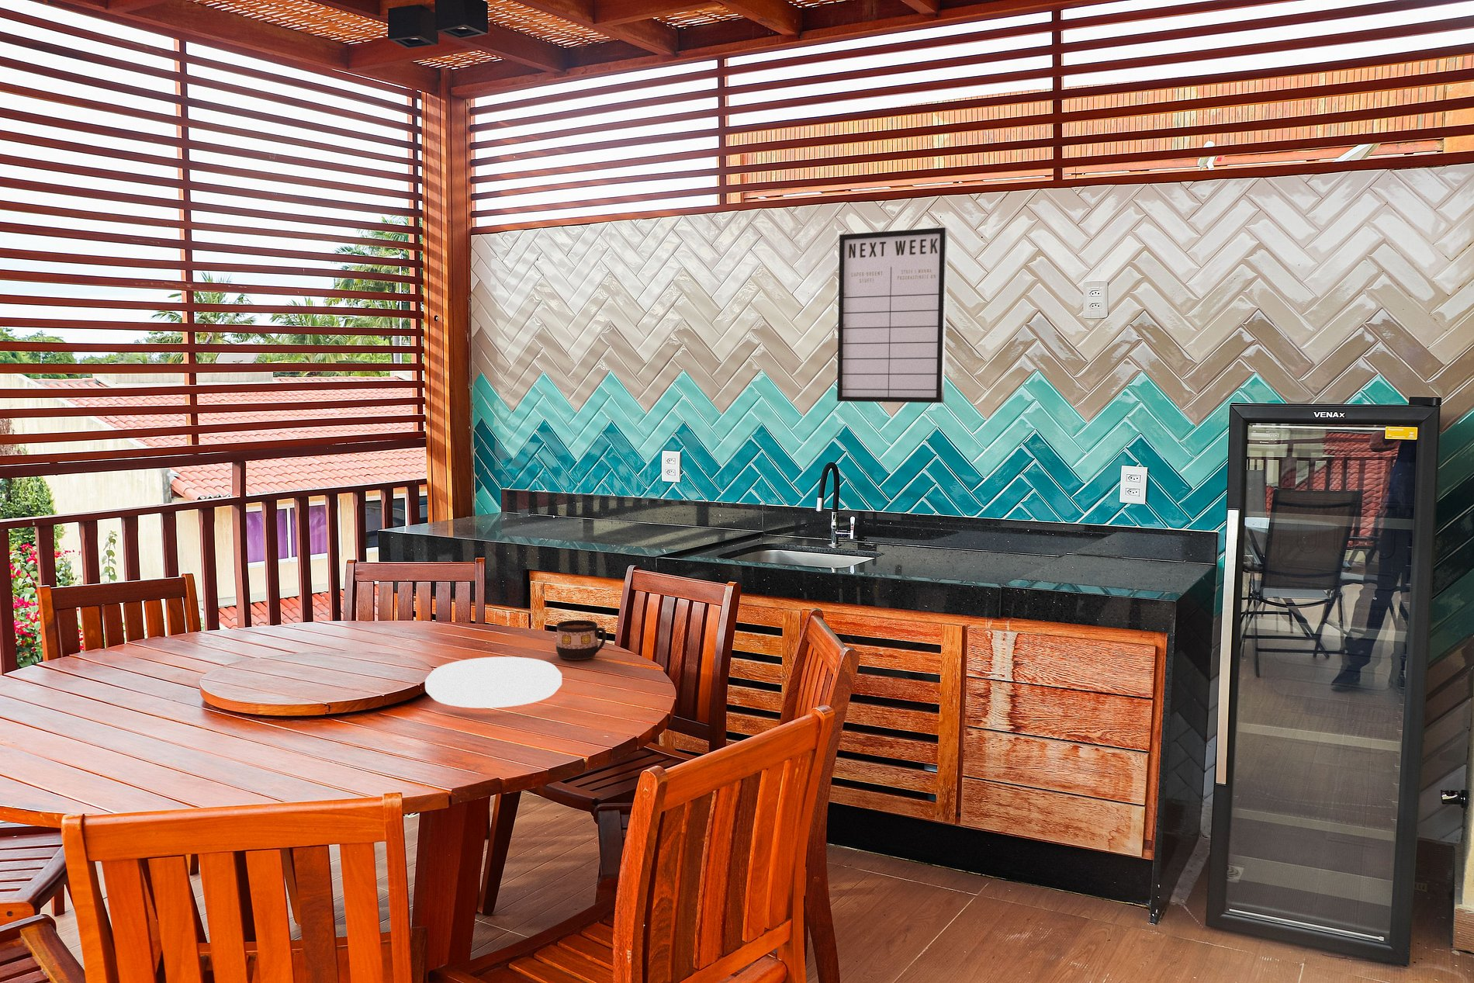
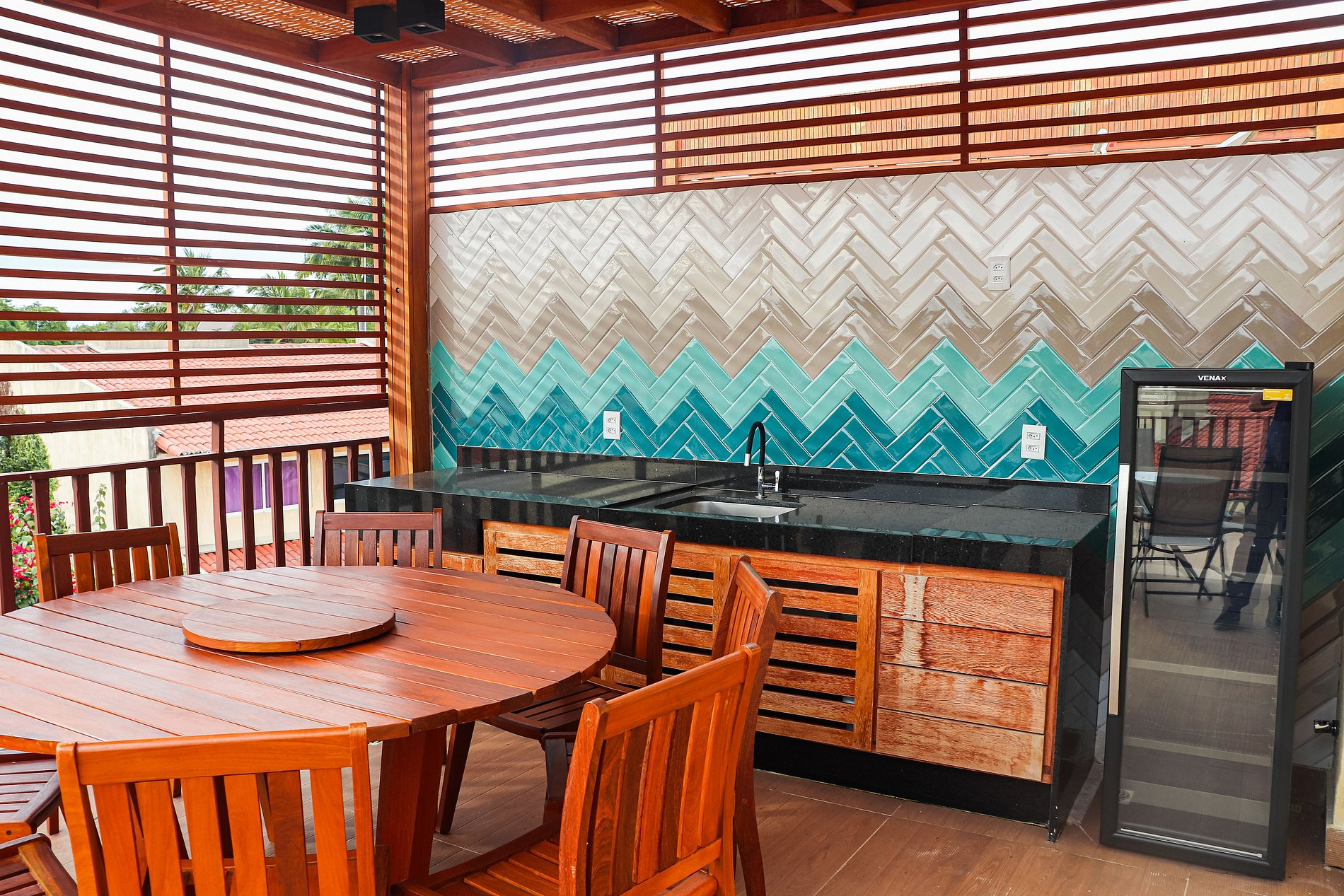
- writing board [837,226,949,404]
- cup [555,619,608,660]
- plate [424,656,563,709]
